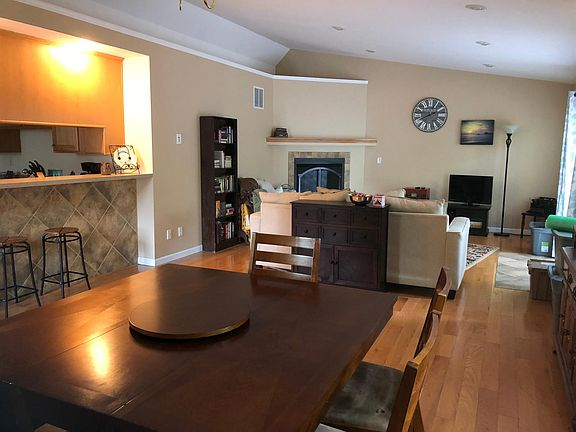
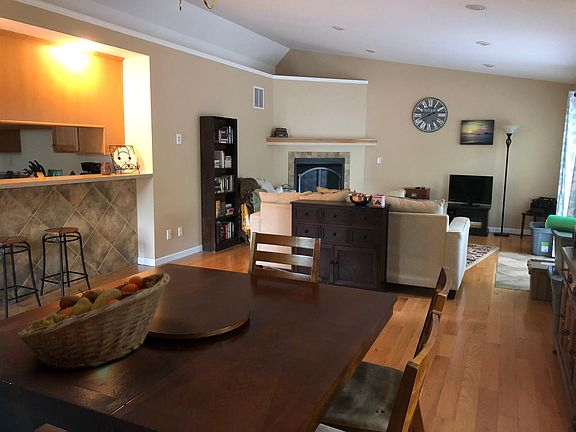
+ fruit basket [15,272,171,372]
